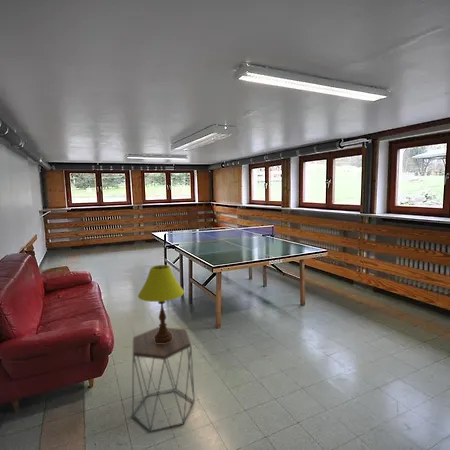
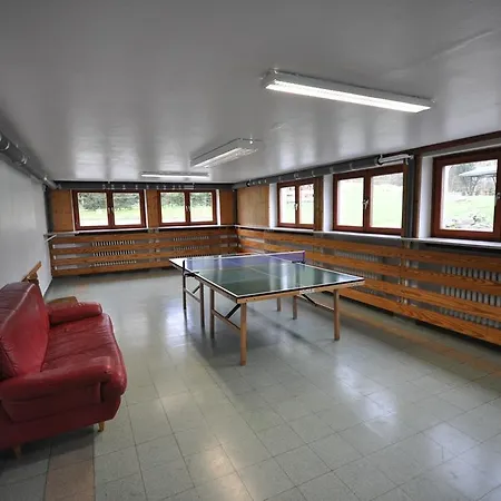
- side table [131,326,196,433]
- table lamp [137,264,185,343]
